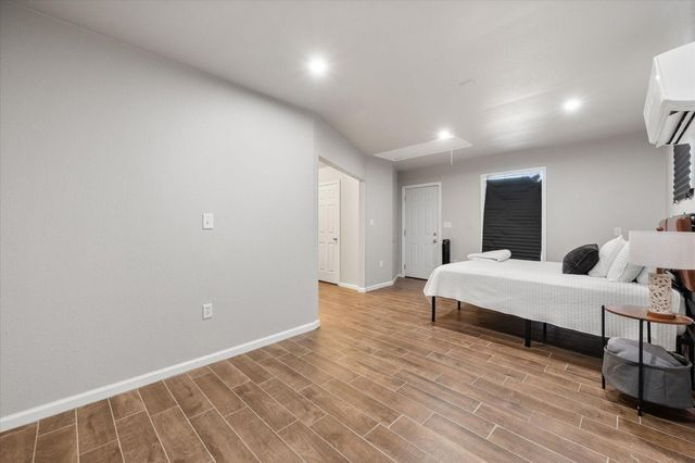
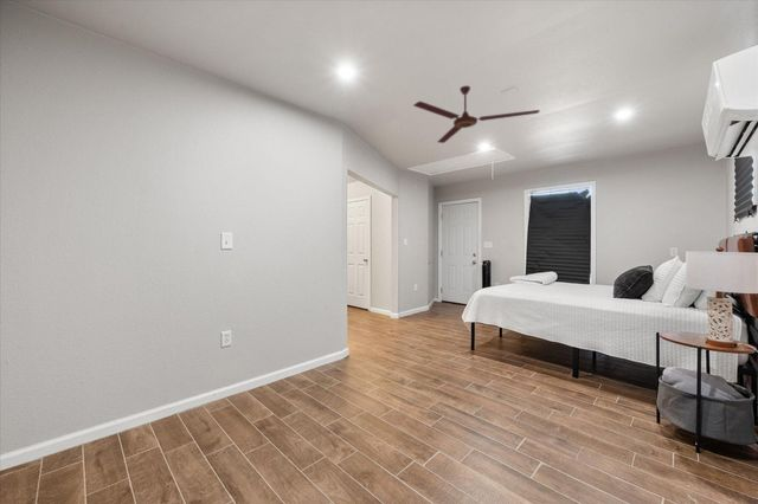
+ ceiling fan [412,85,541,144]
